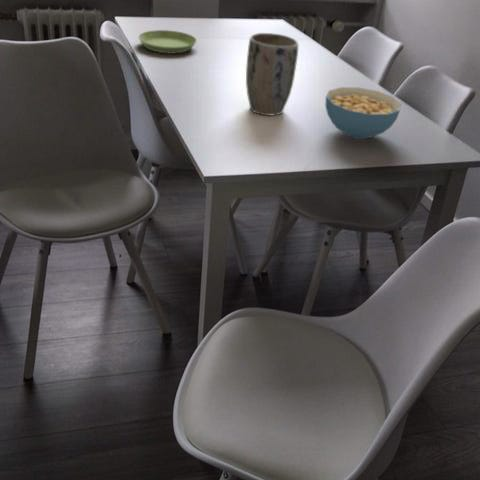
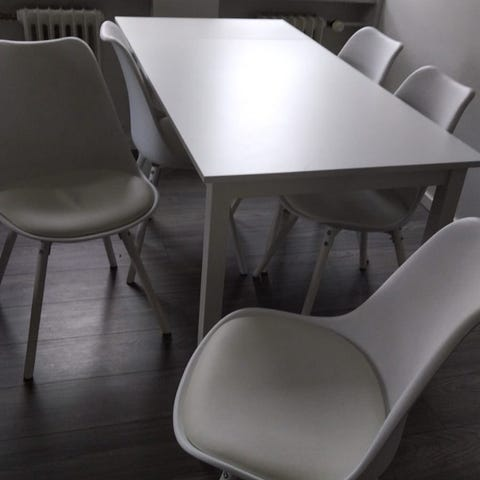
- plant pot [245,32,299,116]
- cereal bowl [324,86,402,140]
- saucer [138,29,198,55]
